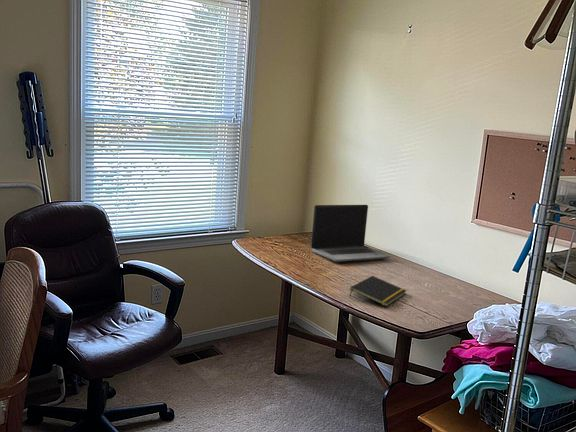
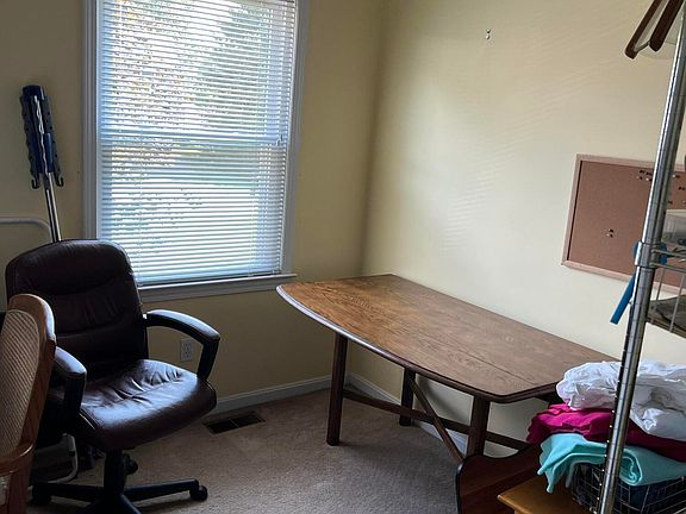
- notepad [348,275,407,307]
- laptop computer [310,204,392,263]
